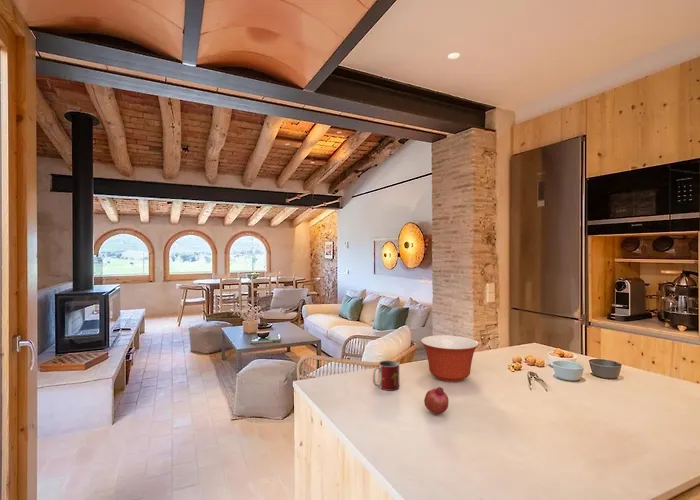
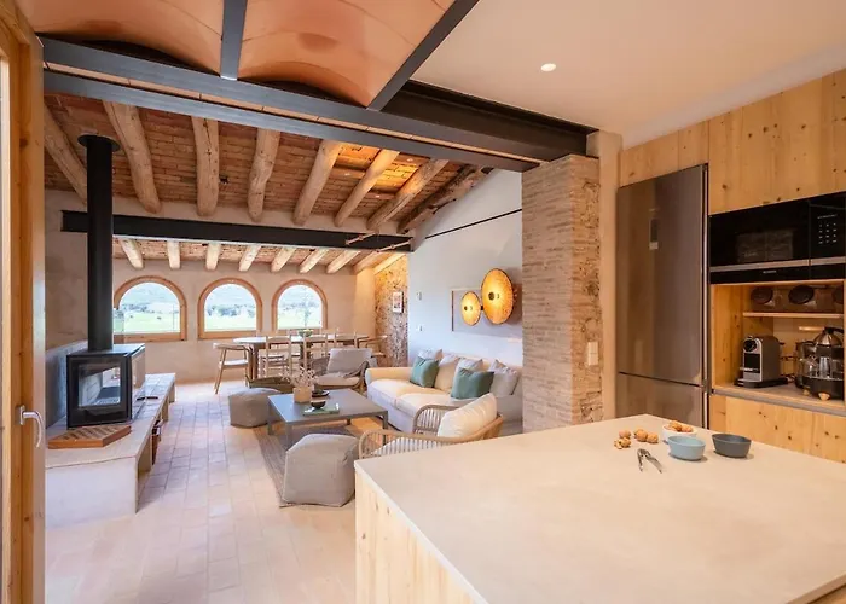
- fruit [423,386,450,415]
- mug [372,360,400,392]
- mixing bowl [420,334,480,383]
